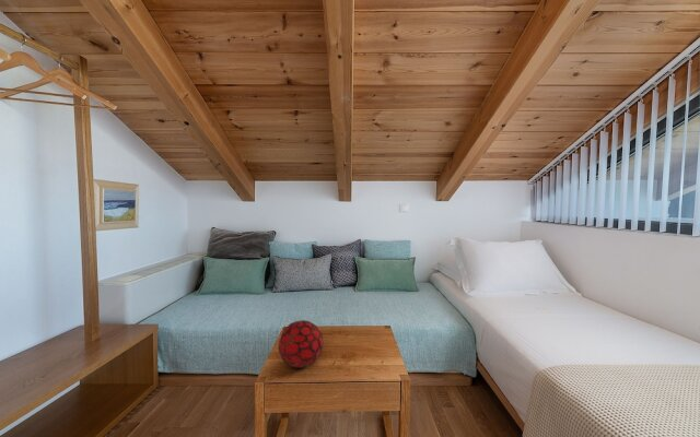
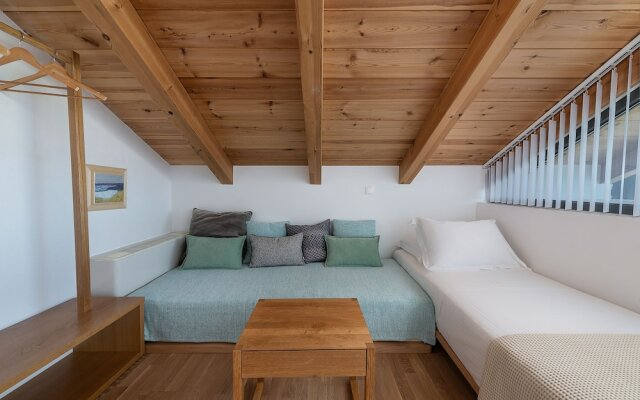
- decorative orb [277,319,325,369]
